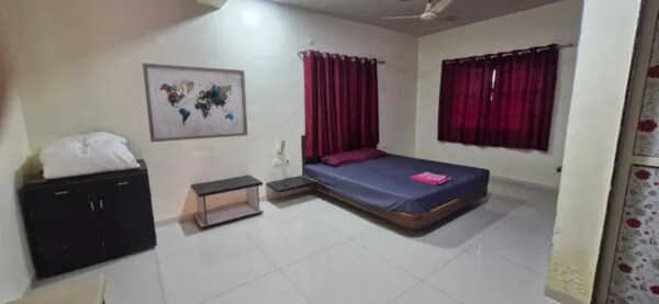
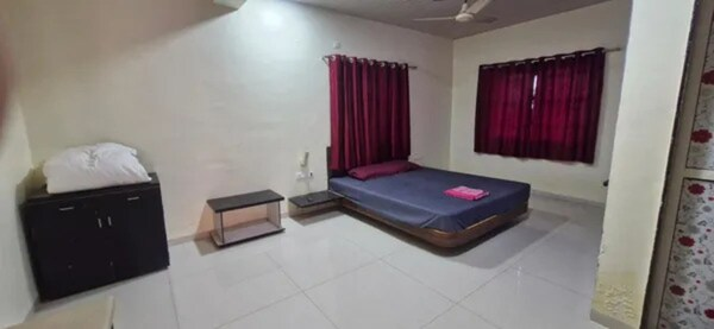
- wall art [142,63,248,143]
